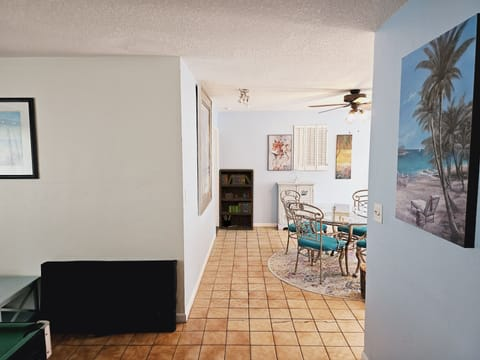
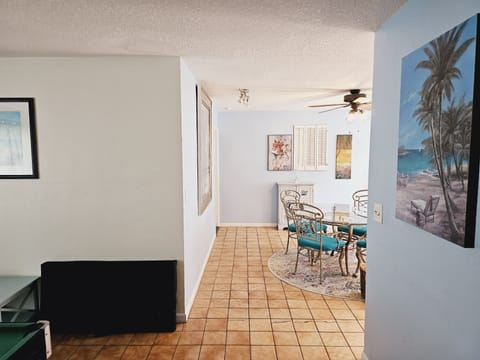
- bookcase [218,168,255,231]
